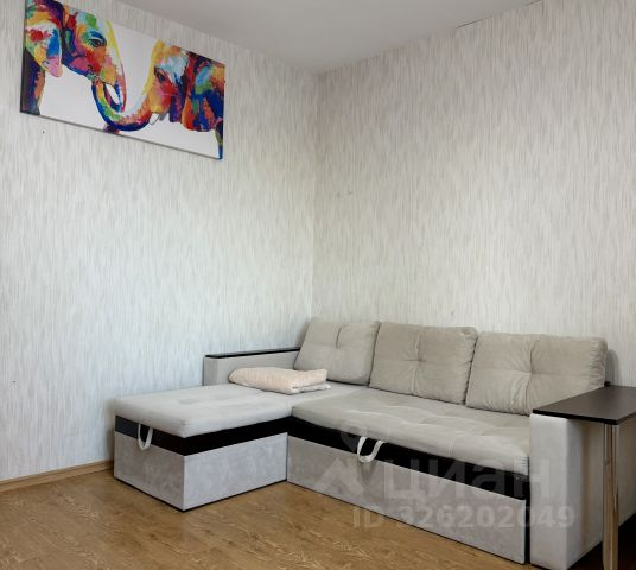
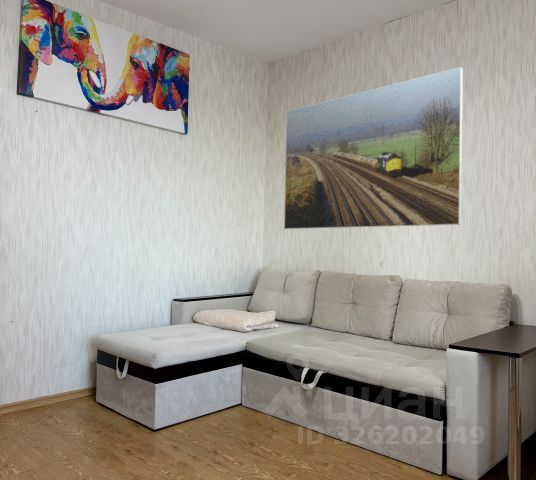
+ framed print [283,66,464,230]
